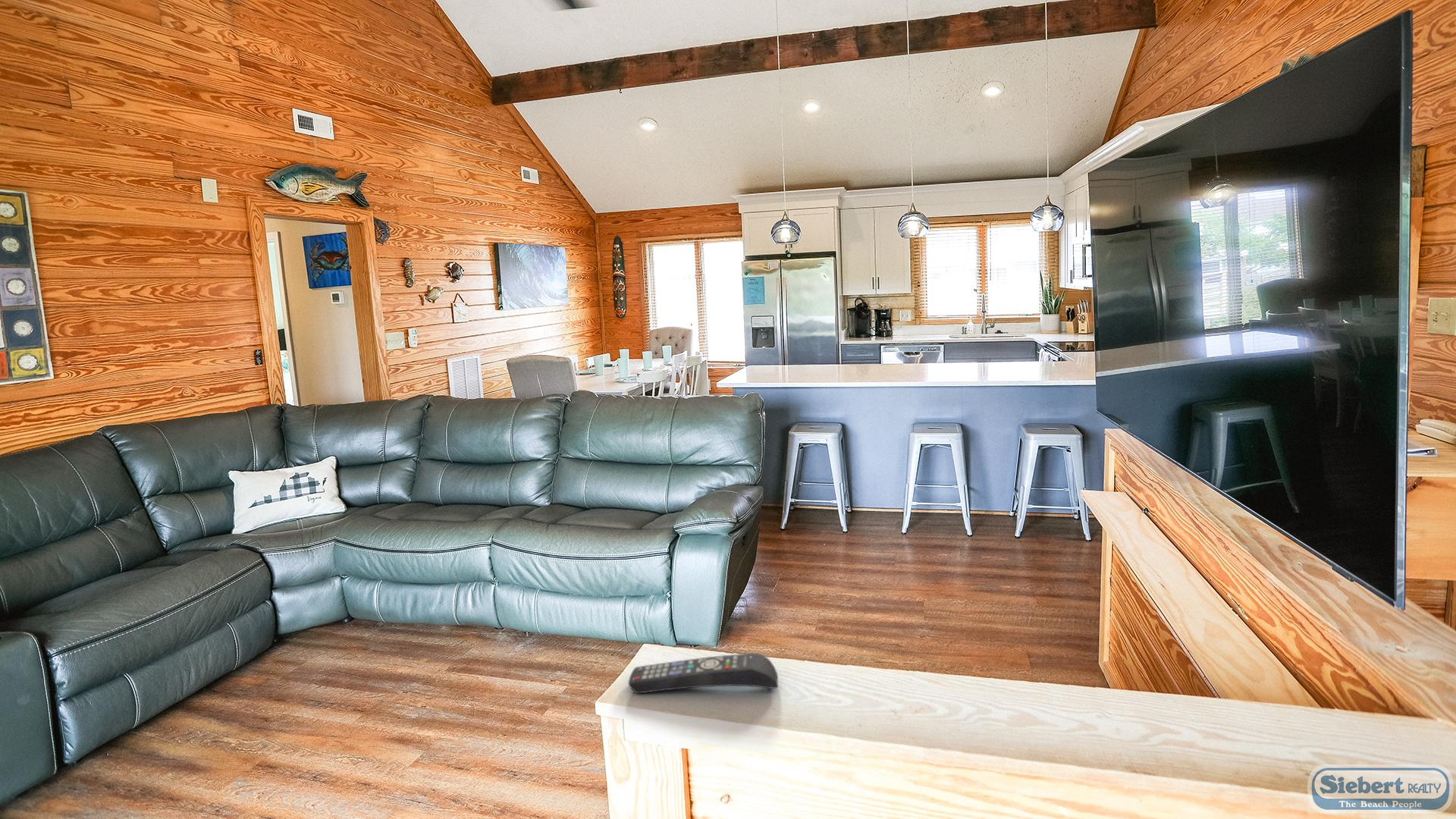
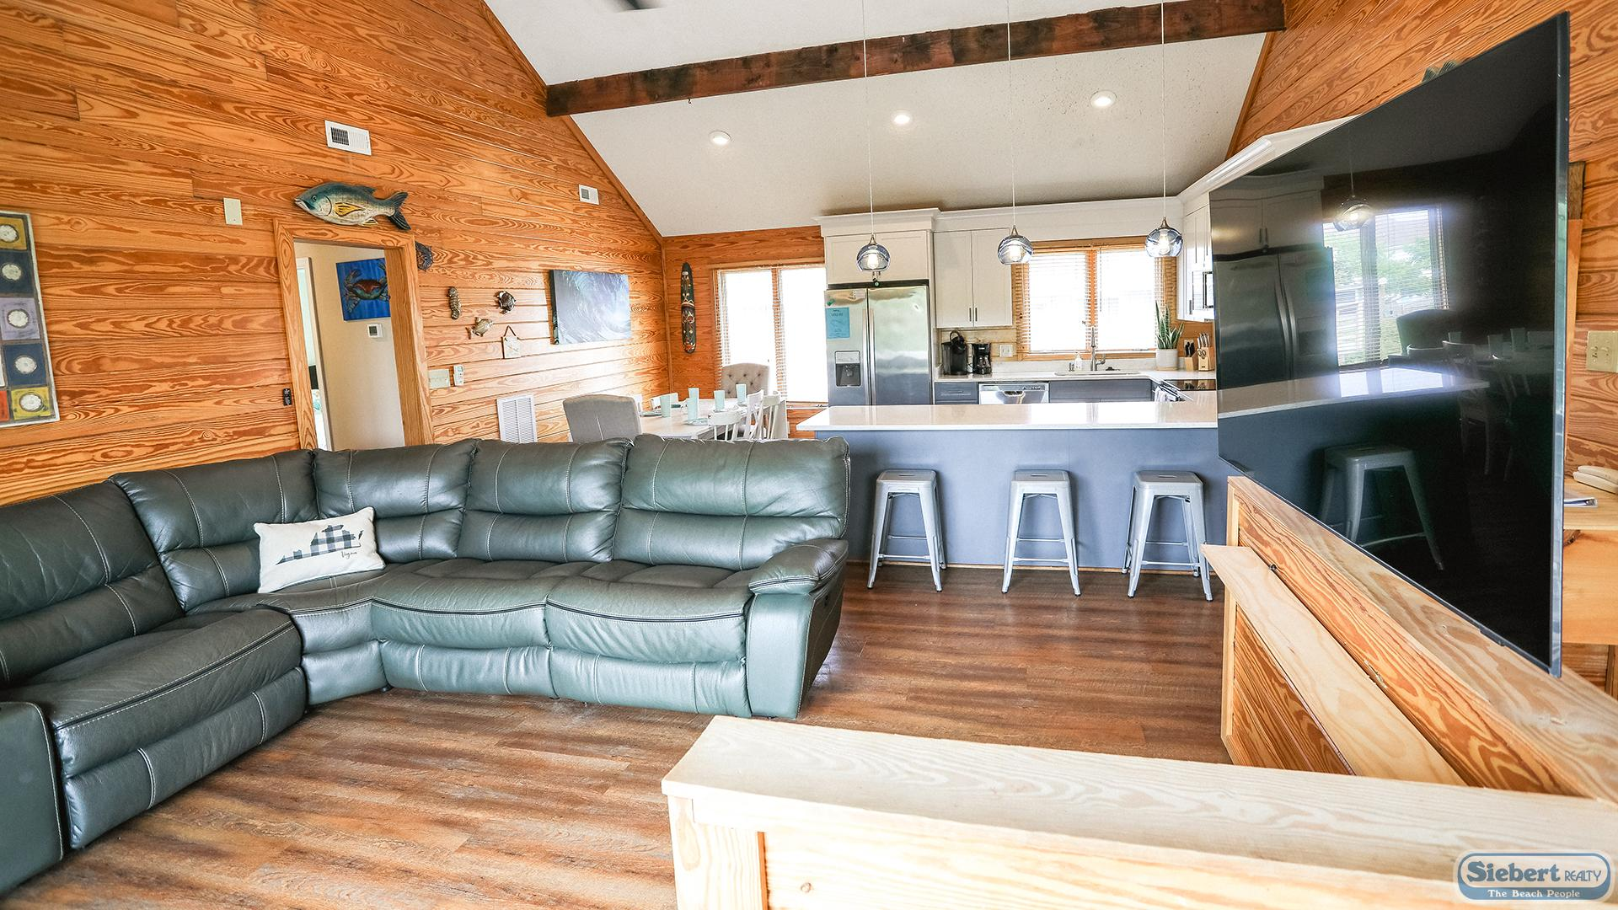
- remote control [628,652,779,694]
